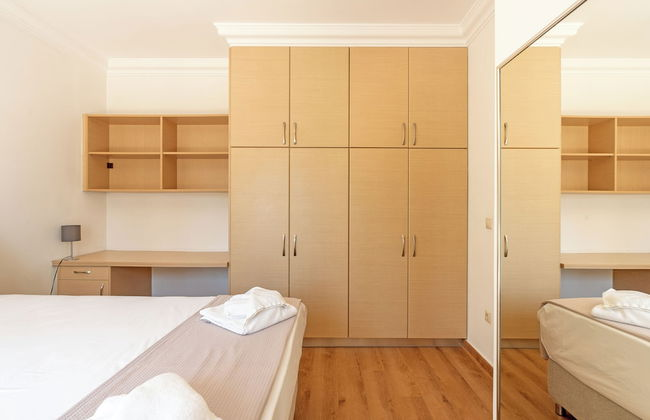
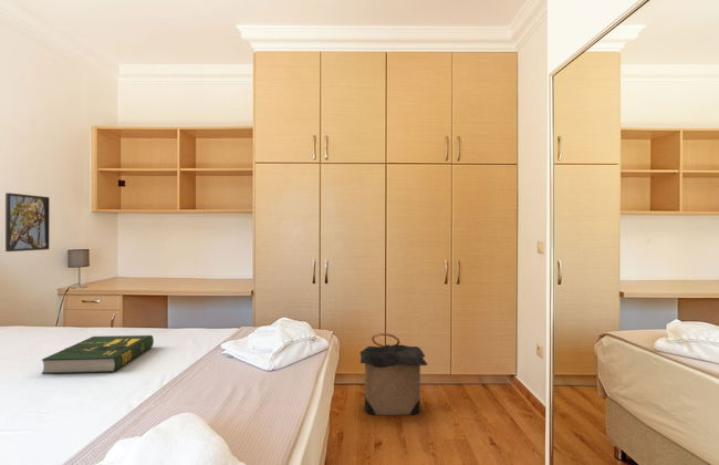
+ book [41,334,155,375]
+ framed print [4,192,51,252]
+ laundry hamper [359,332,428,416]
